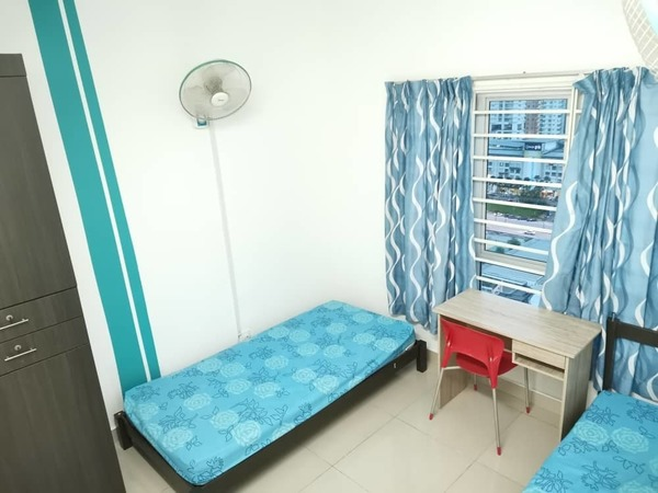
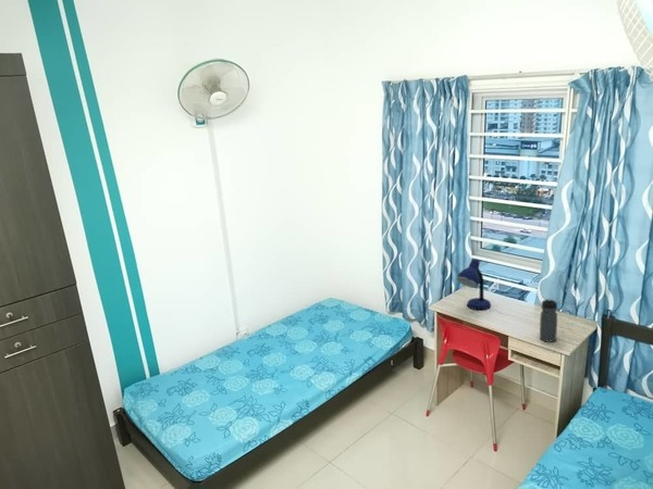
+ desk lamp [456,258,492,311]
+ water bottle [539,297,558,342]
